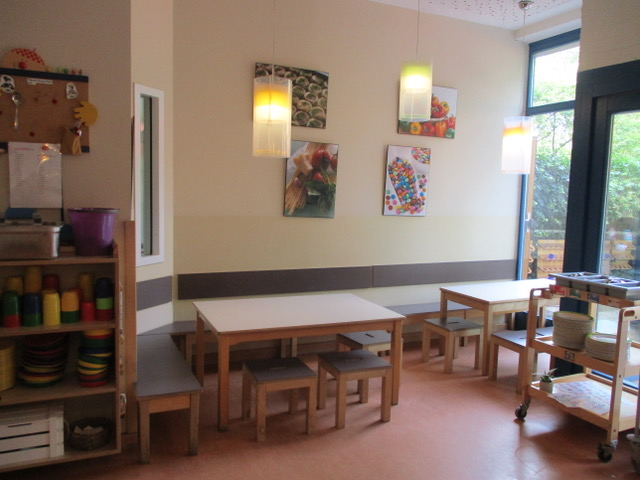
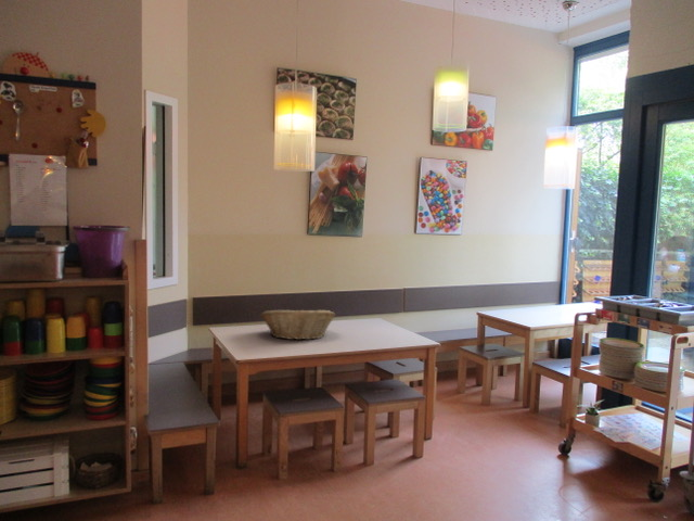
+ fruit basket [259,309,336,341]
